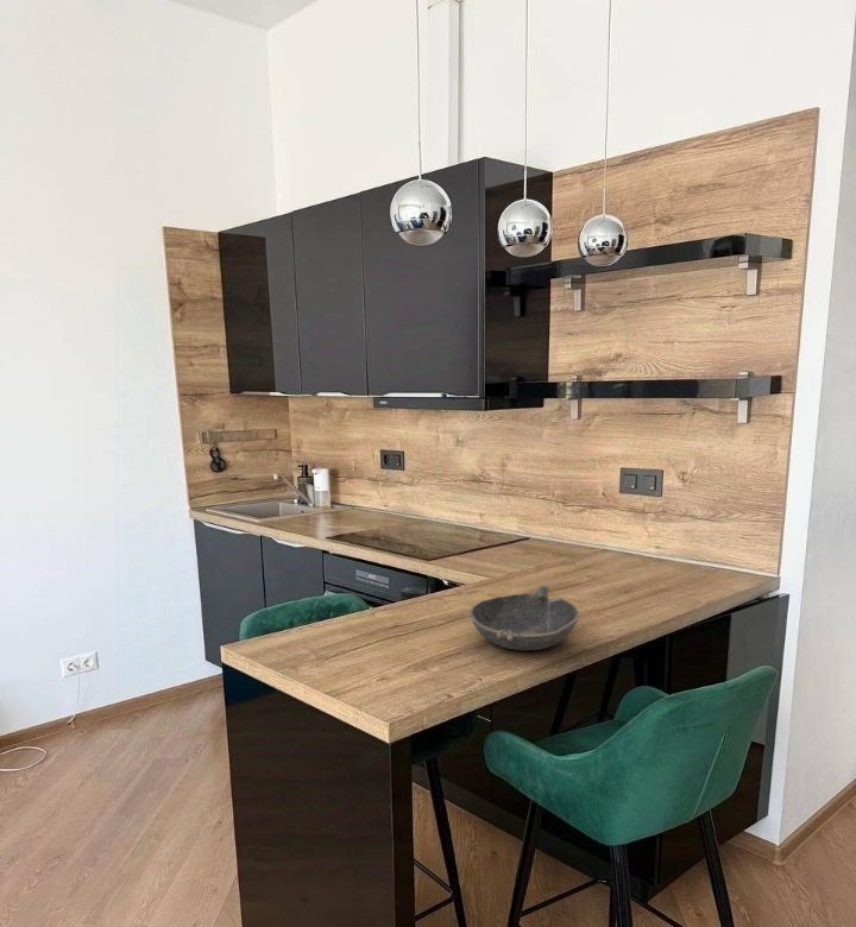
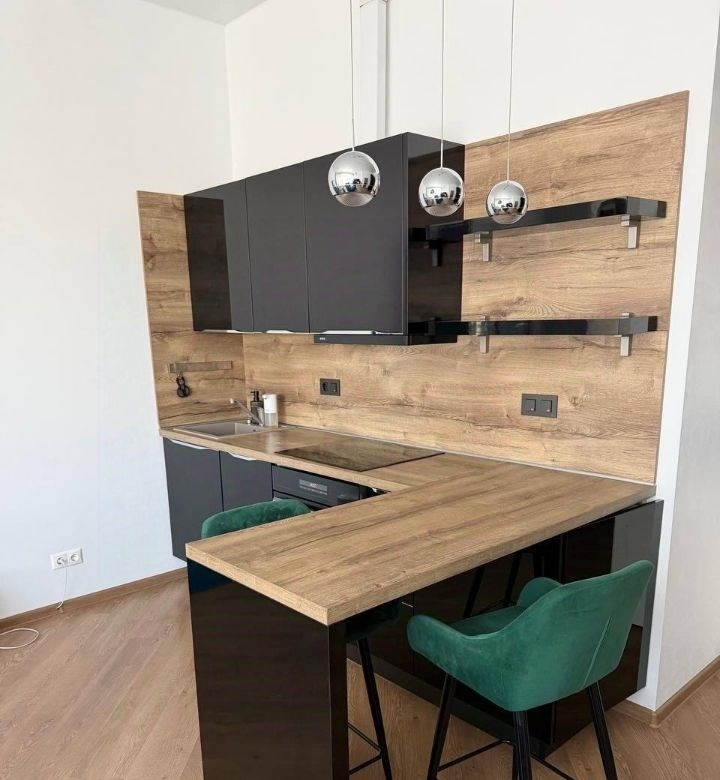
- bowl [468,585,580,651]
